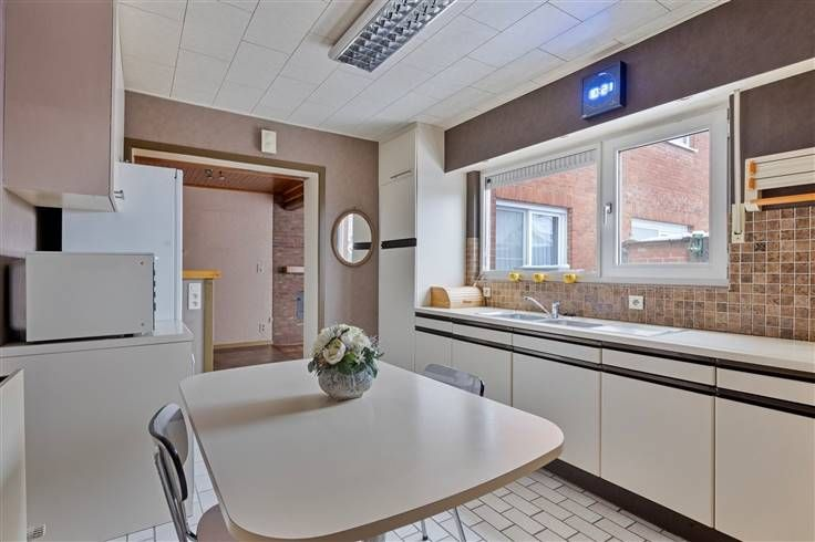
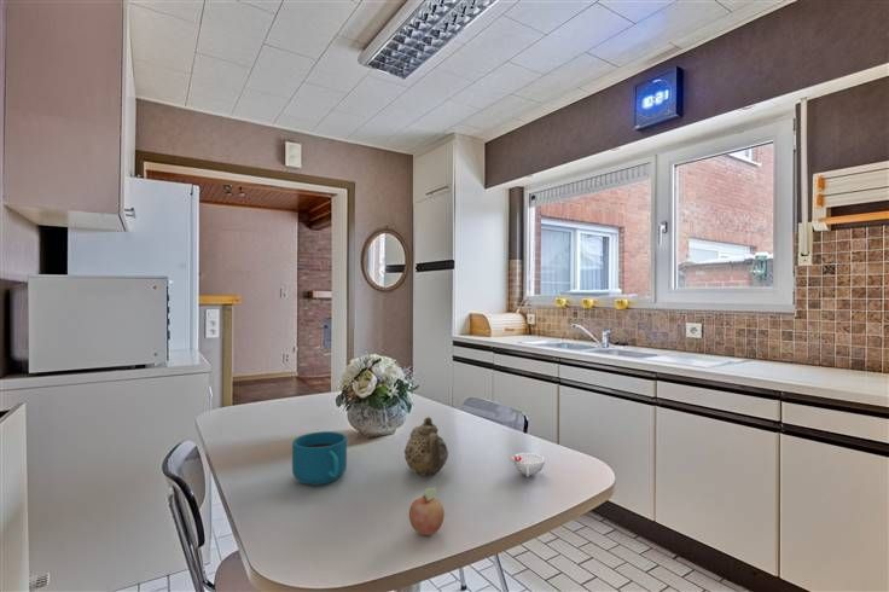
+ fruit [408,486,446,536]
+ cup [291,430,348,486]
+ teapot [403,416,449,476]
+ cup [509,452,546,478]
